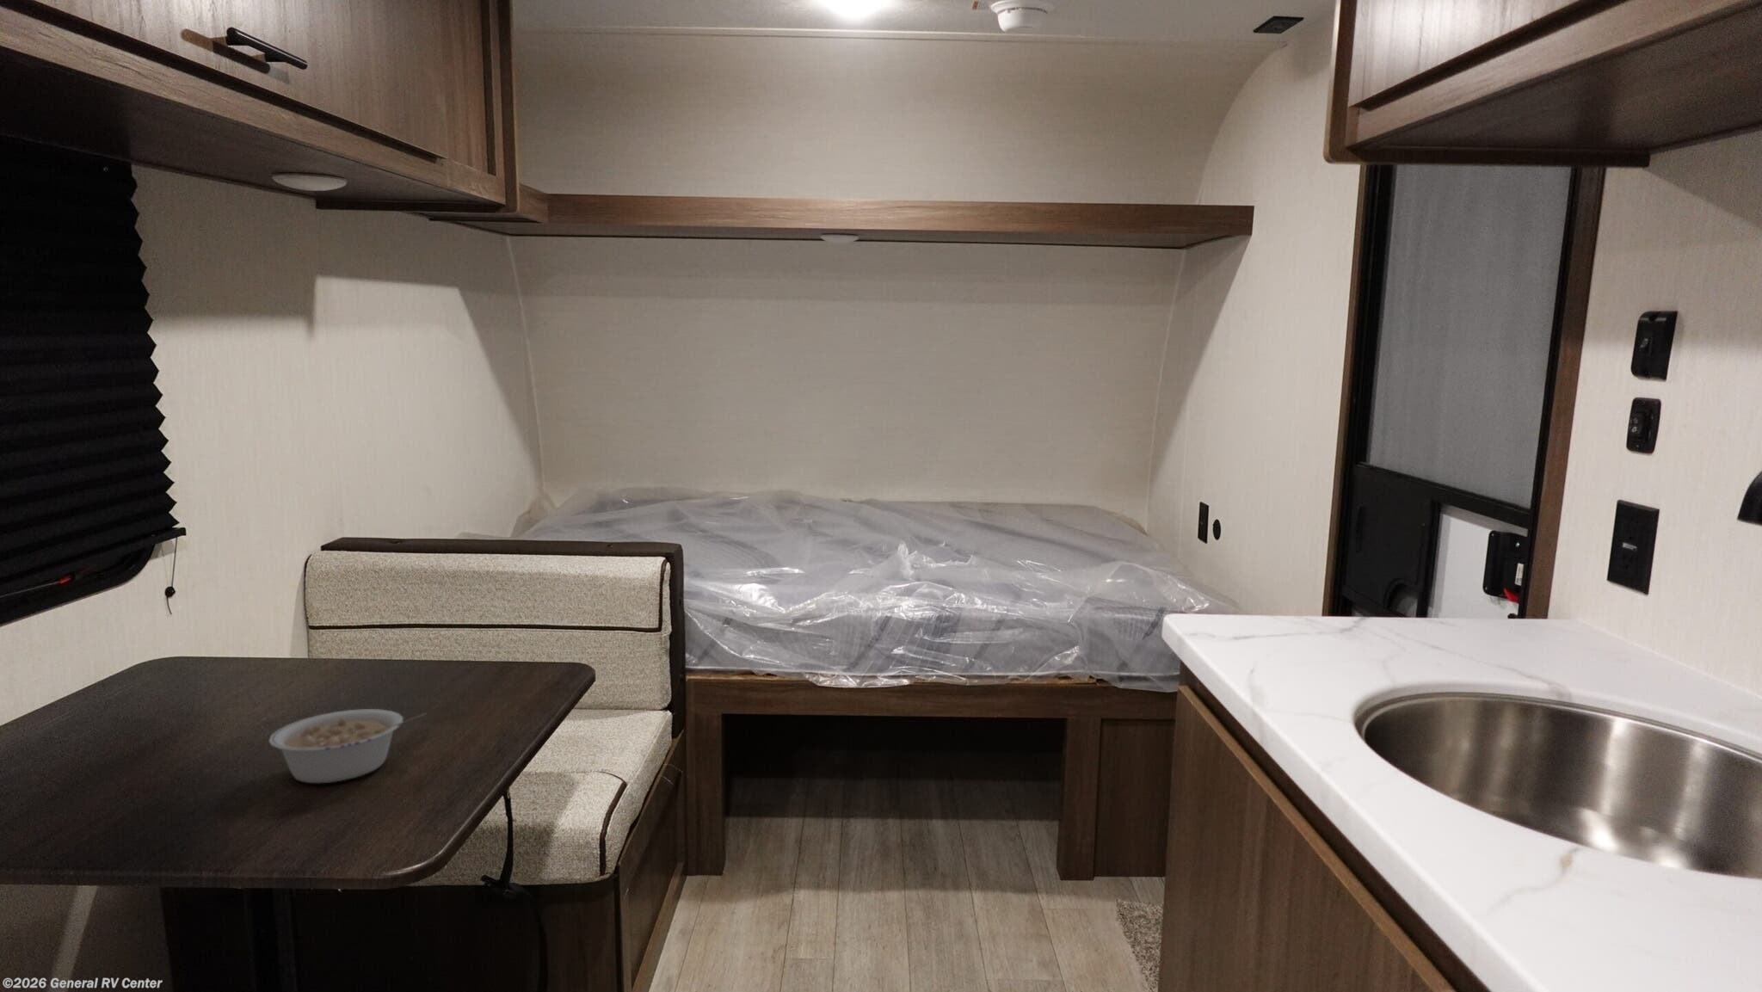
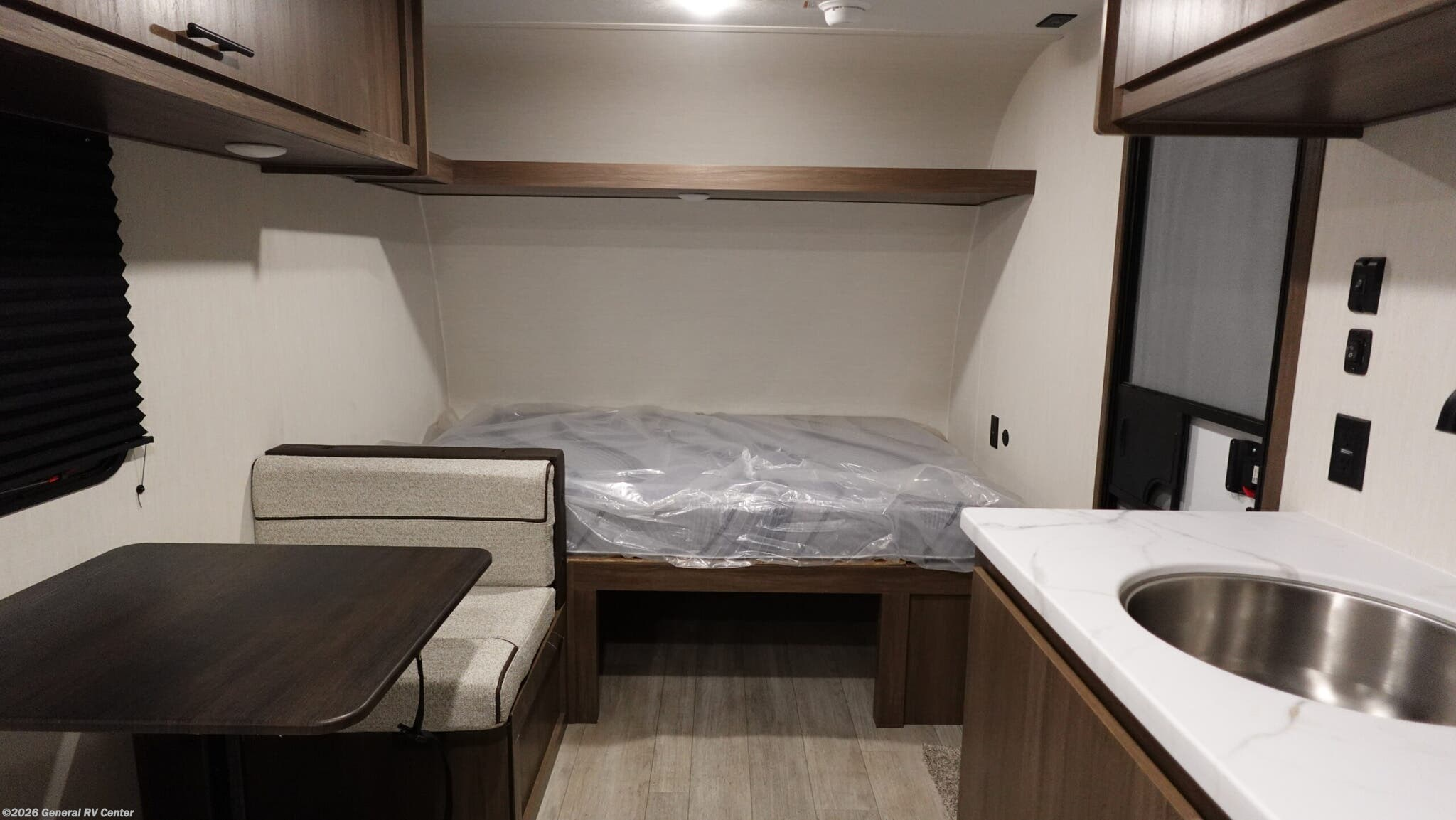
- legume [267,708,427,784]
